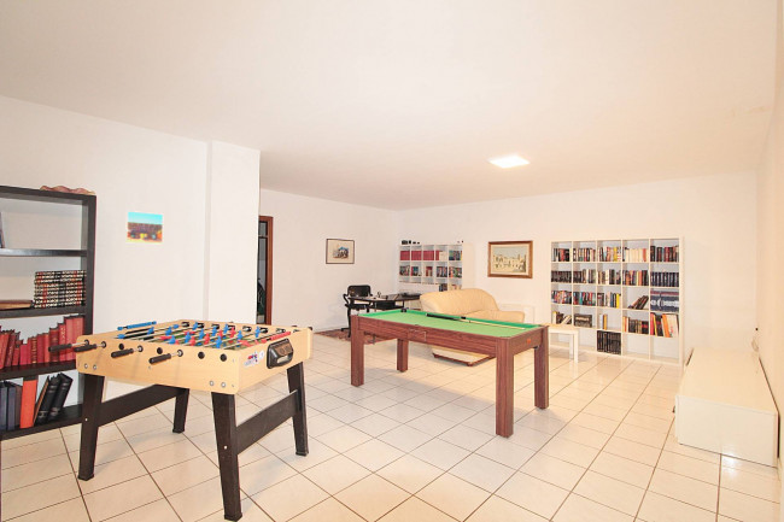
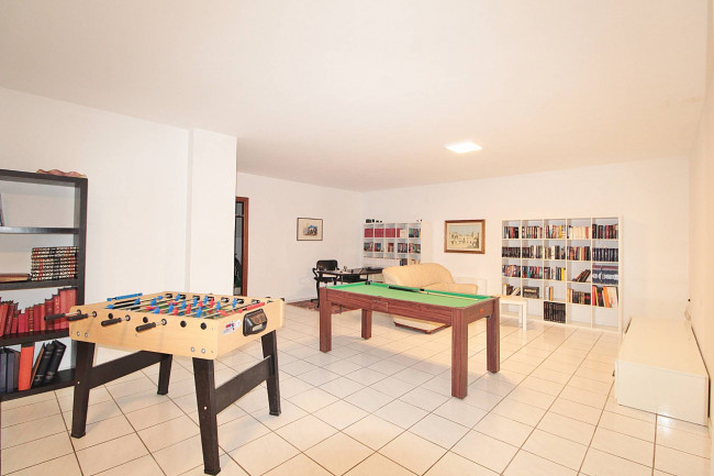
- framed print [124,210,164,246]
